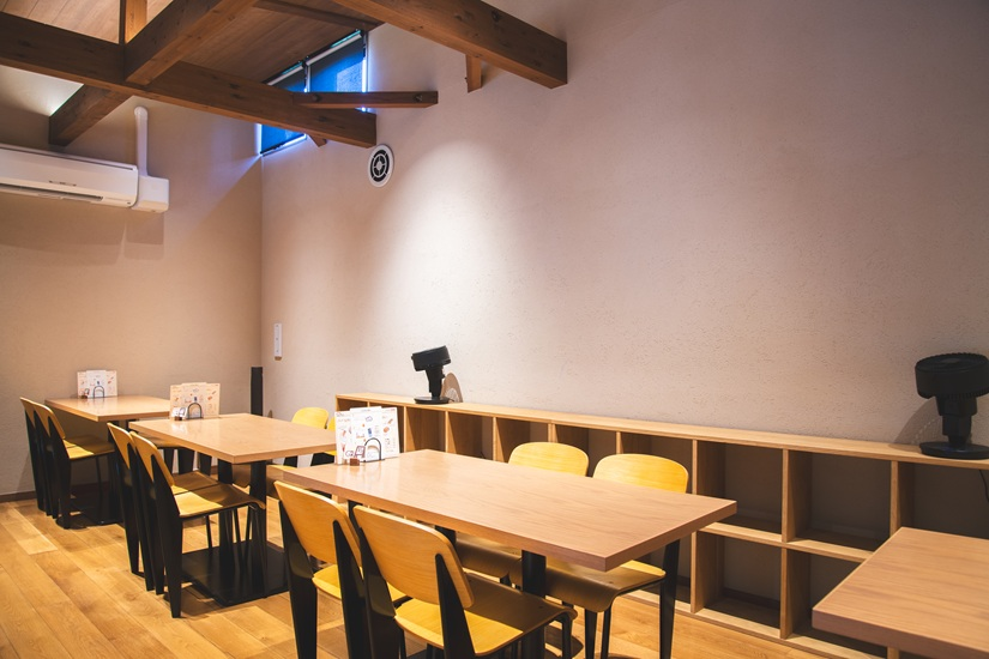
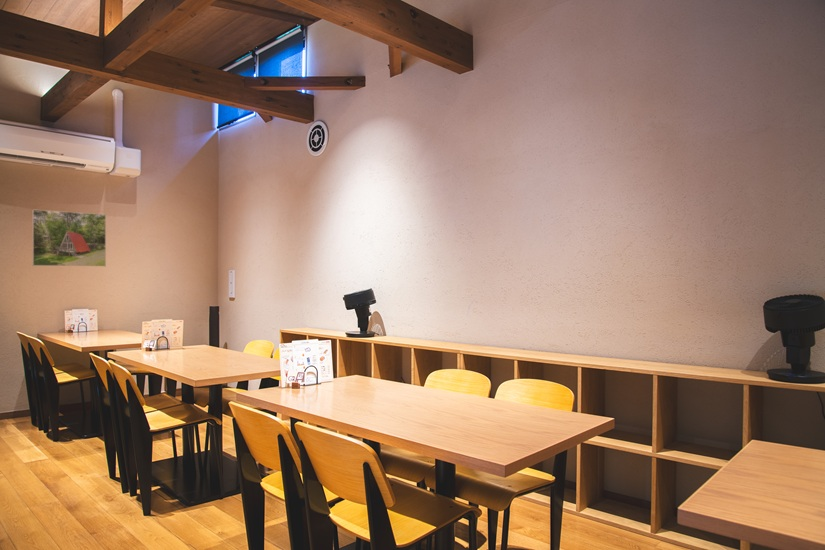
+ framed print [31,208,107,267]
